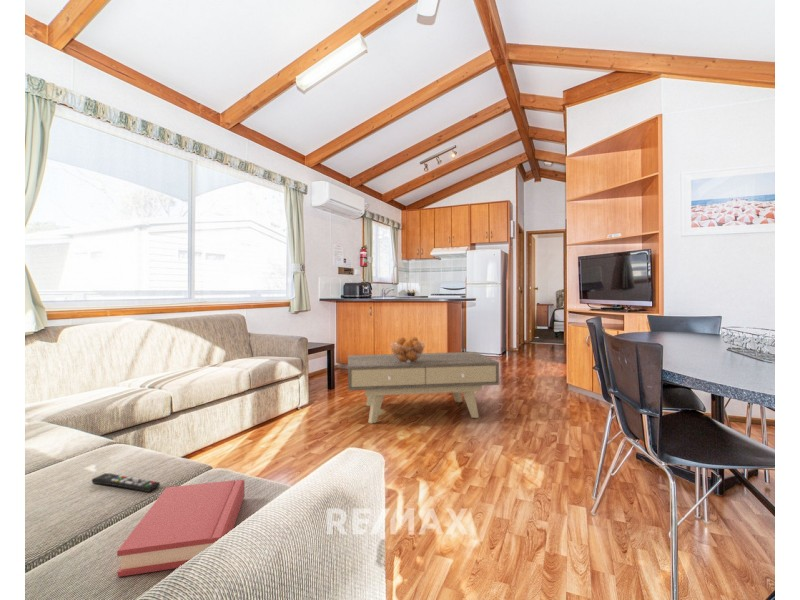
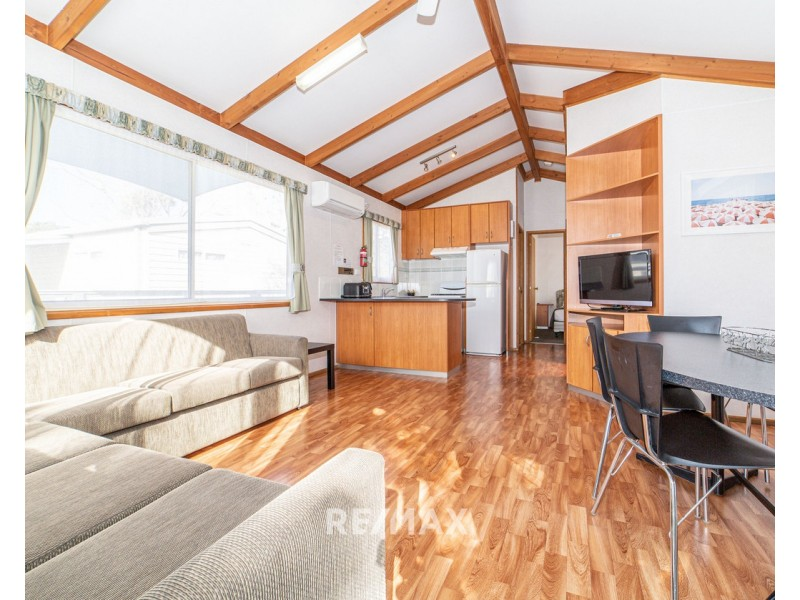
- coffee table [347,351,500,425]
- fruit basket [390,336,426,364]
- remote control [91,472,161,493]
- hardback book [116,479,246,578]
